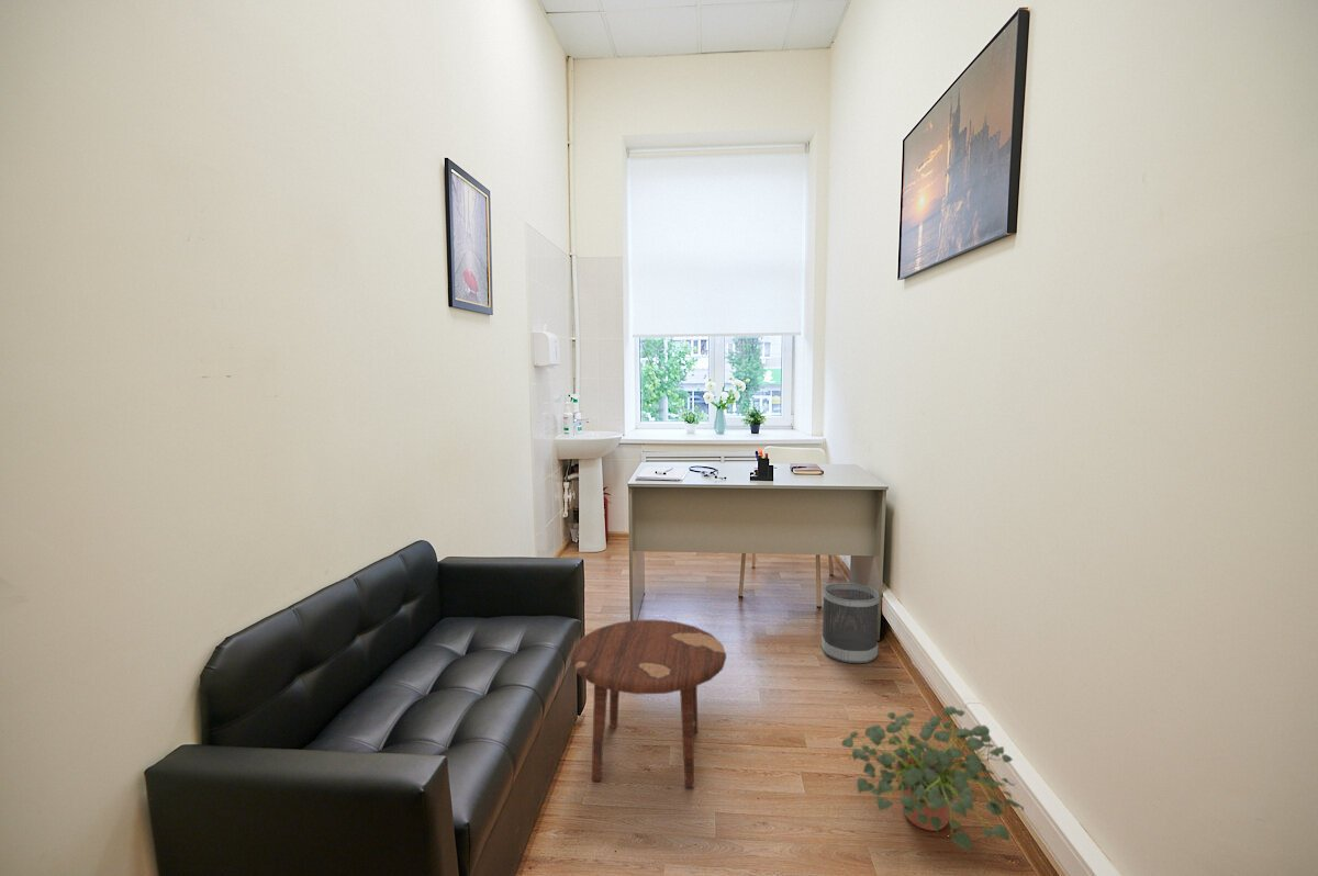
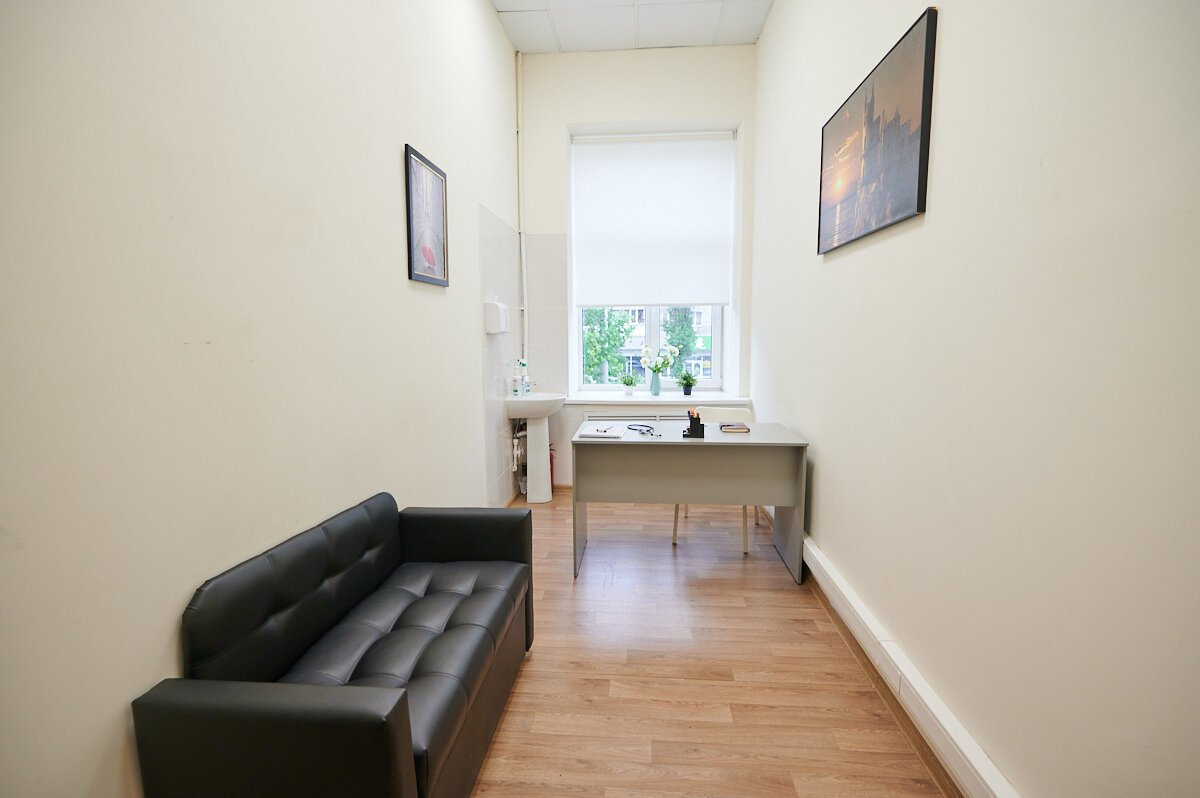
- wastebasket [820,582,881,664]
- potted plant [840,705,1025,855]
- side table [570,618,727,788]
